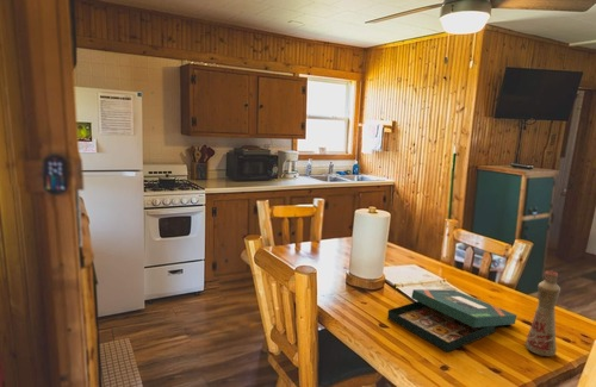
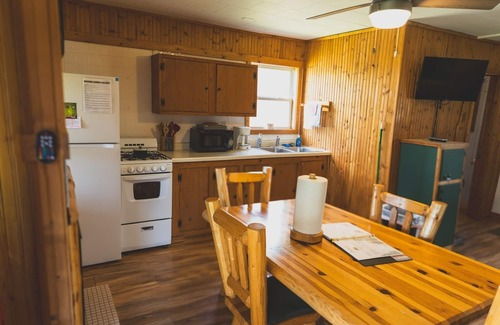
- bottle [524,269,561,358]
- board game [386,288,517,354]
